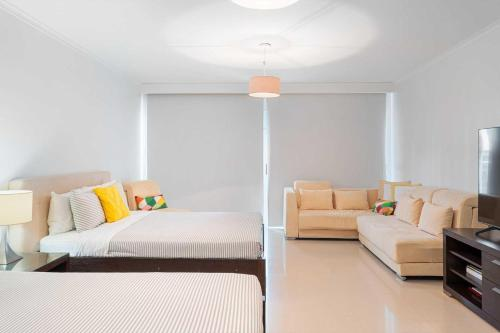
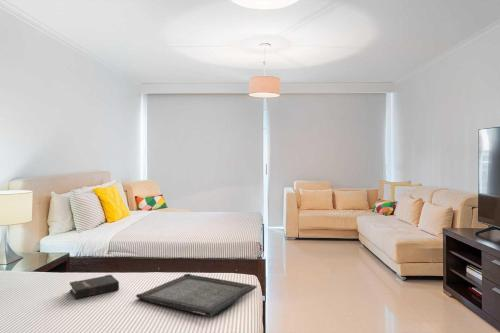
+ serving tray [135,273,258,318]
+ hardback book [69,274,120,300]
